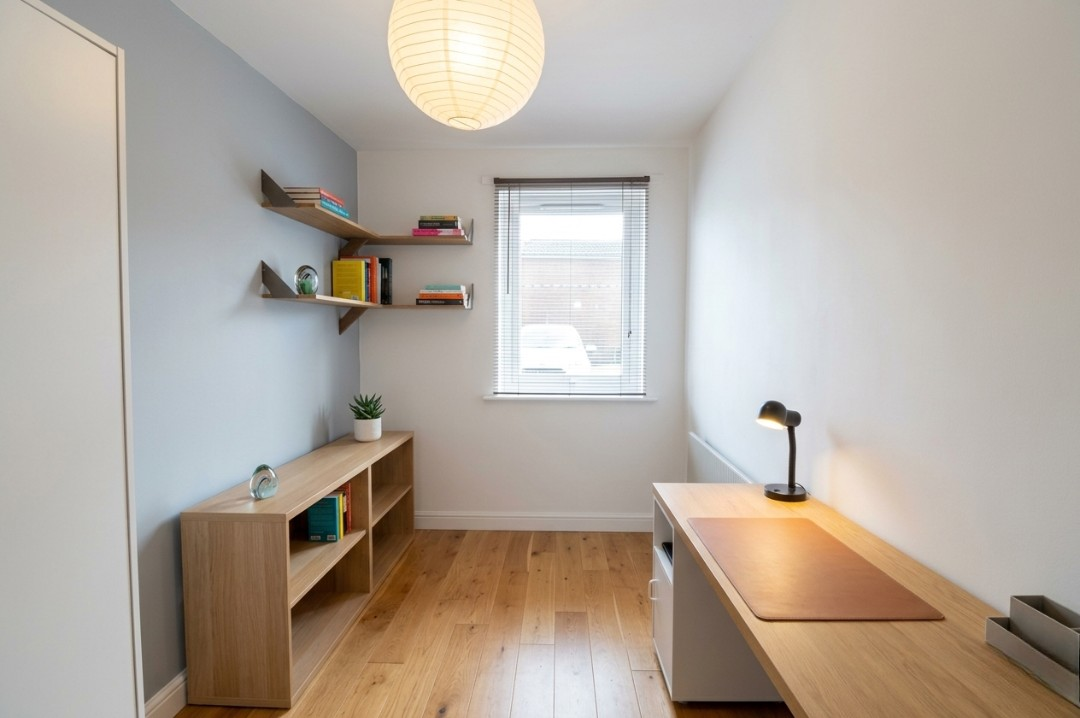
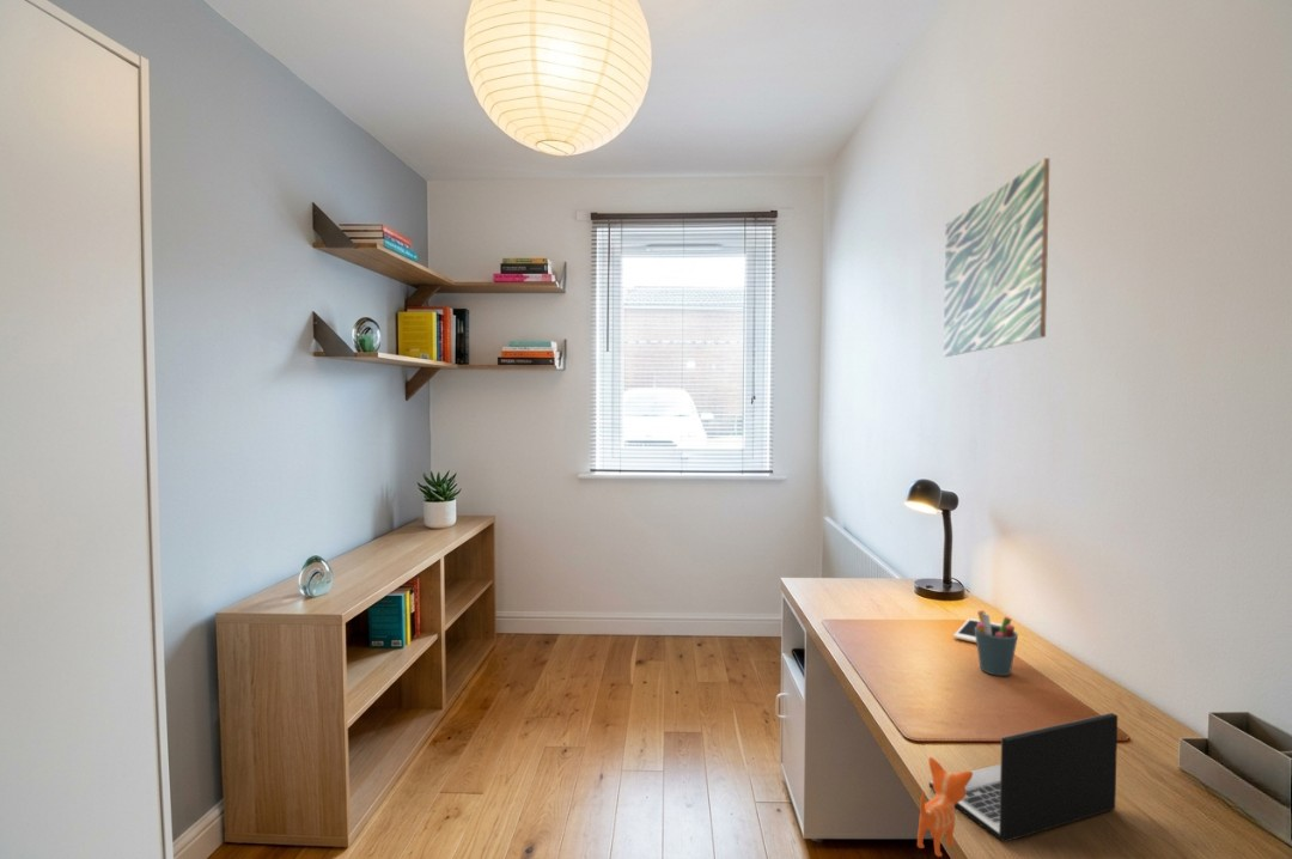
+ pen holder [975,609,1019,677]
+ laptop [916,712,1119,858]
+ cell phone [952,617,1002,644]
+ wall art [943,157,1050,358]
